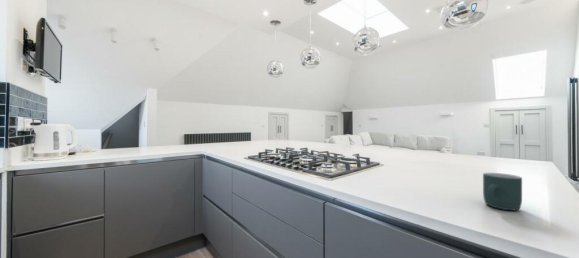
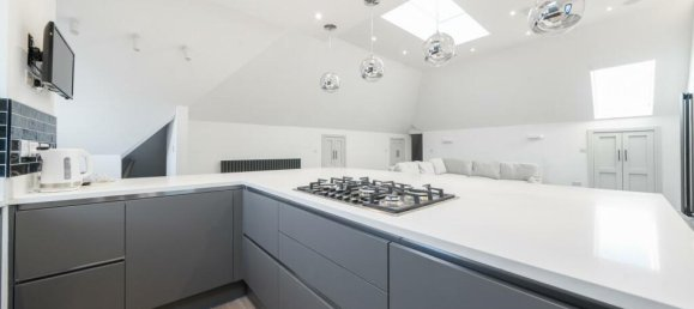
- mug [482,172,523,211]
